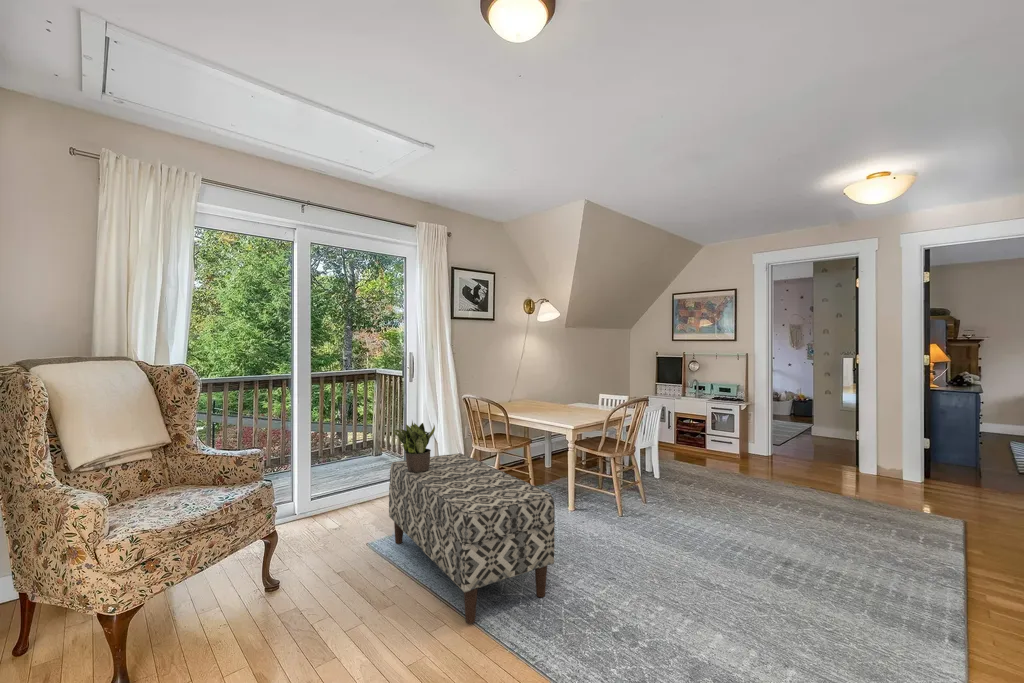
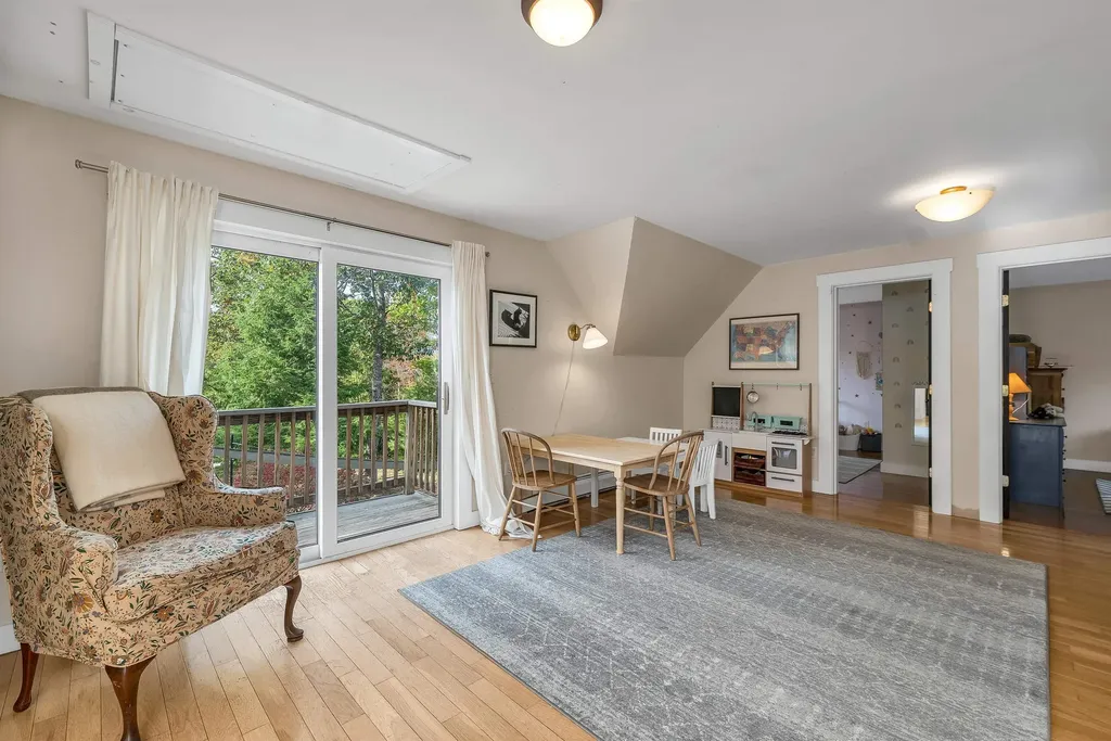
- bench [388,452,556,625]
- potted plant [392,420,436,472]
